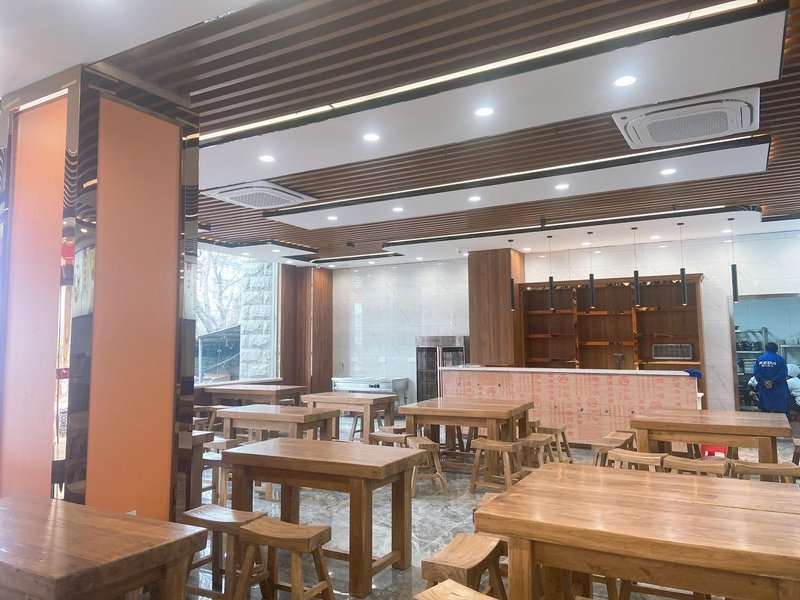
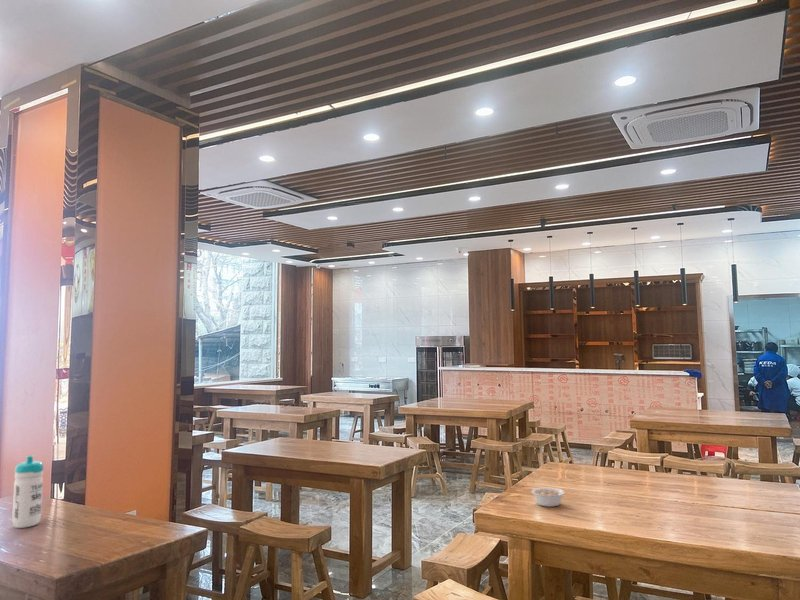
+ water bottle [11,455,44,529]
+ legume [531,487,572,508]
